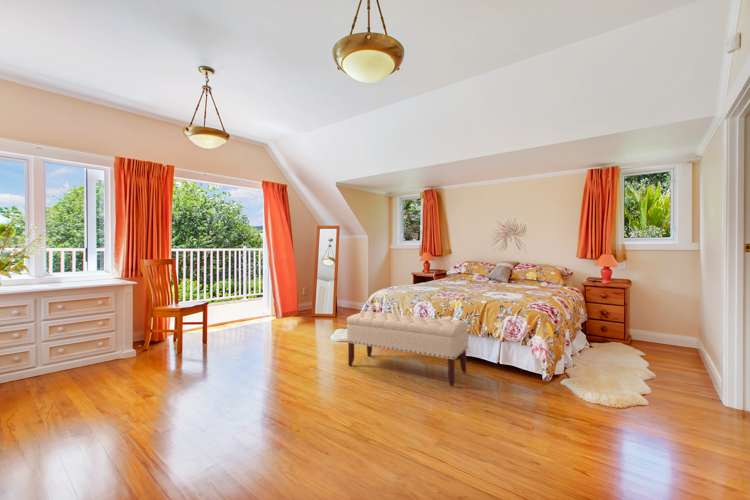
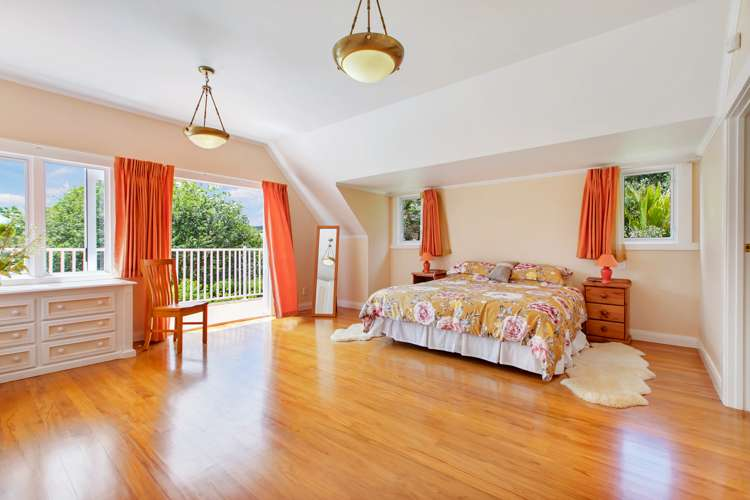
- bench [346,310,469,387]
- wall sculpture [490,217,528,254]
